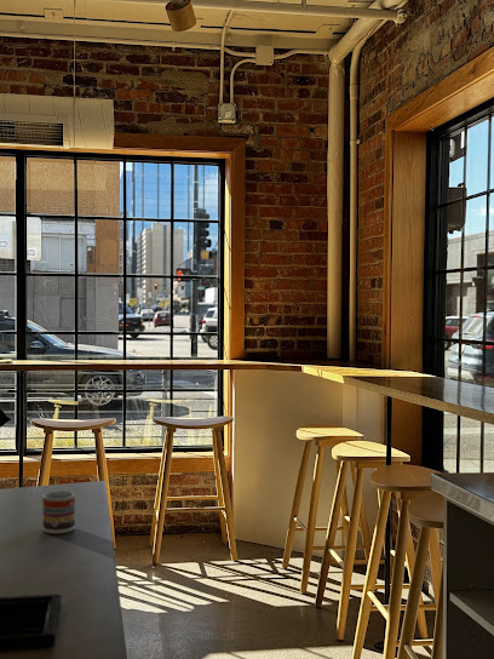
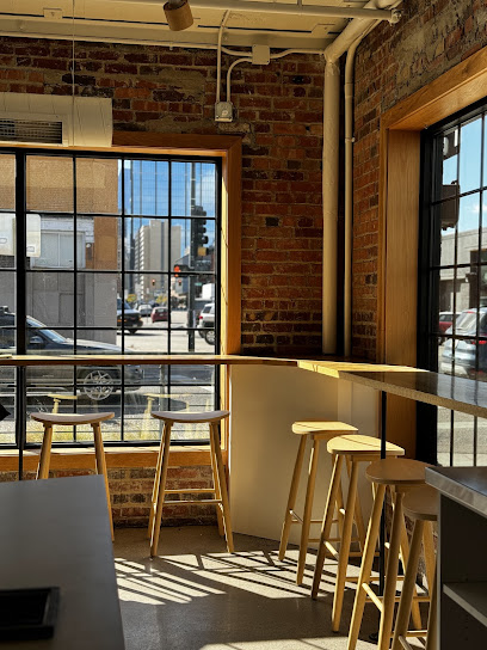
- cup [41,489,76,534]
